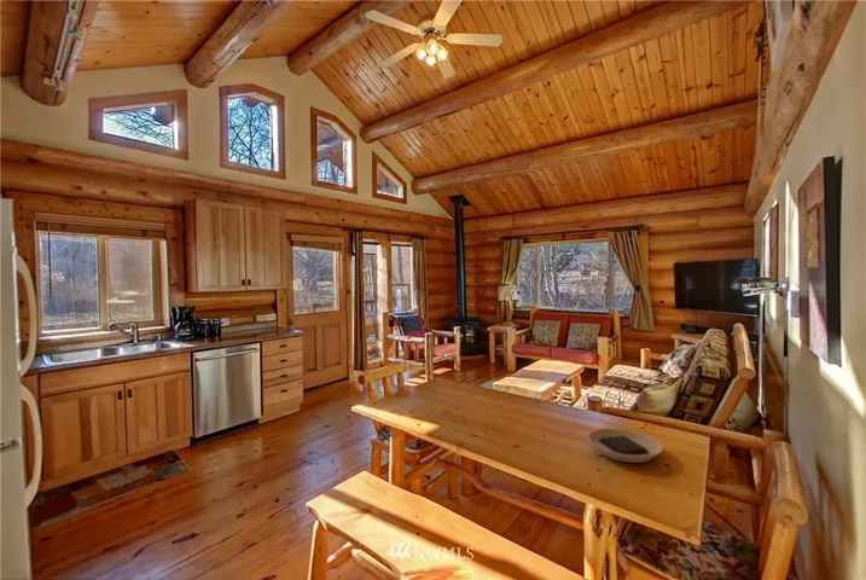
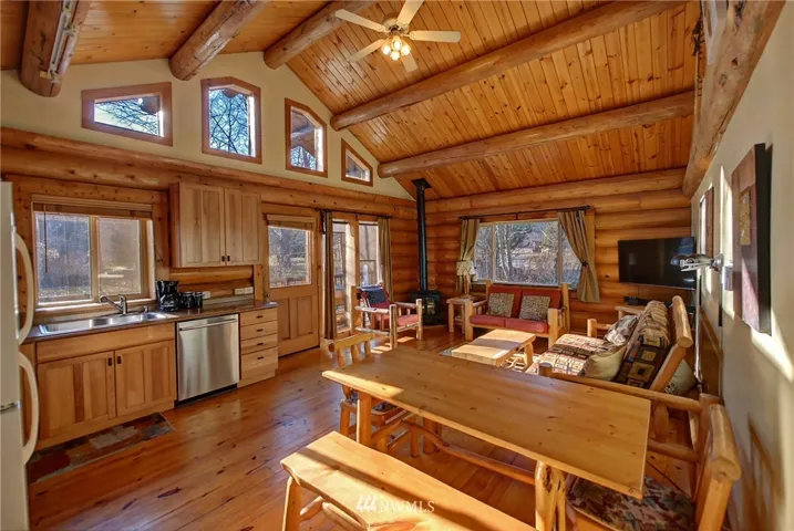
- plate [586,427,664,464]
